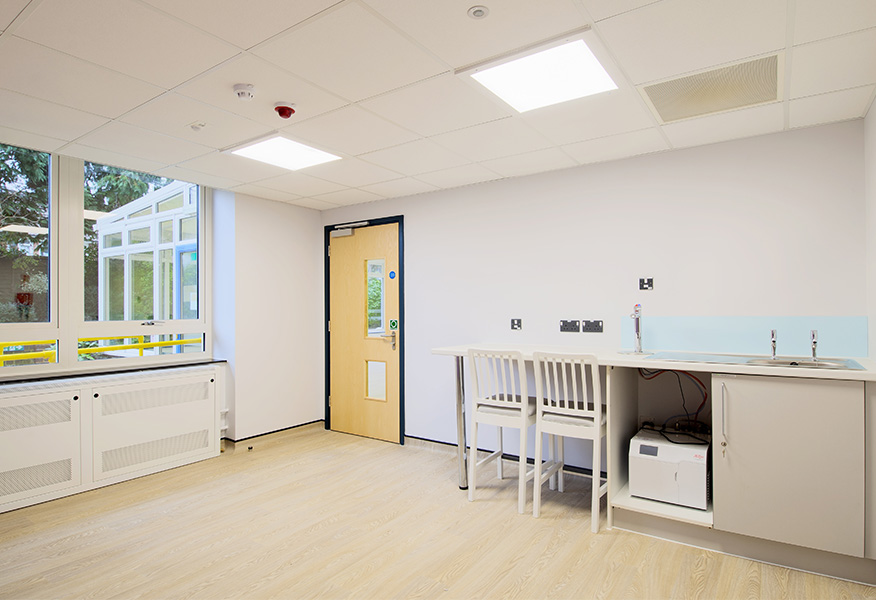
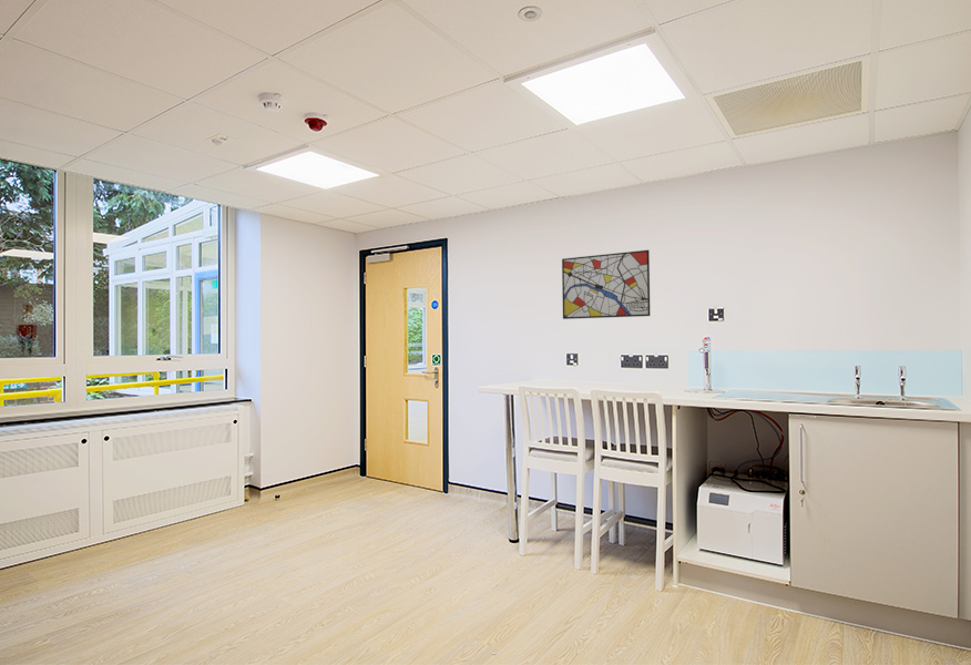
+ wall art [561,249,651,320]
